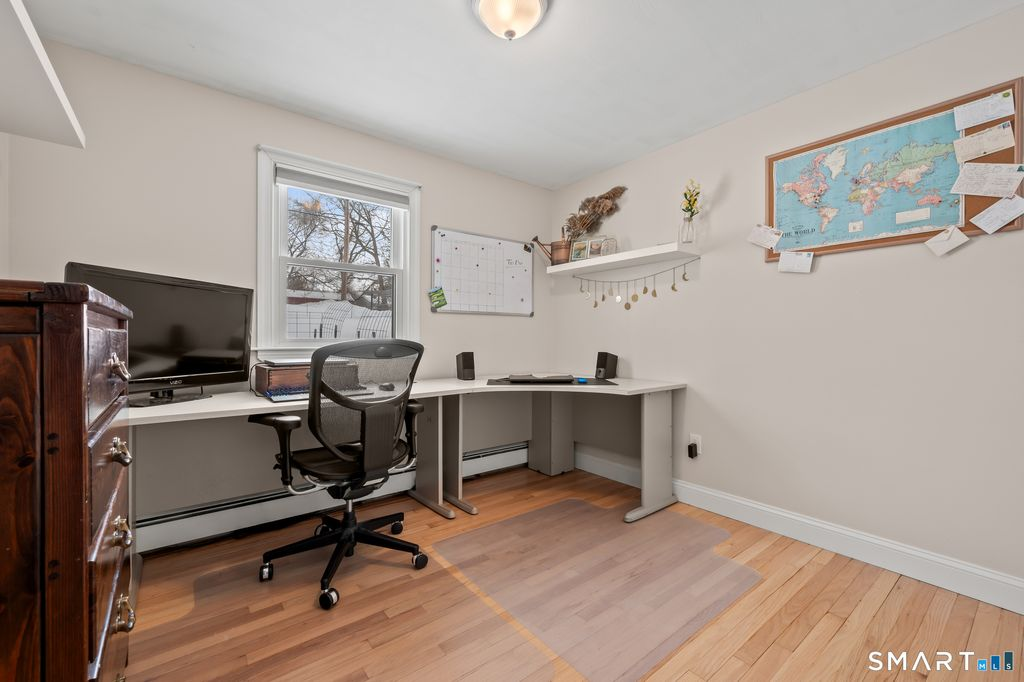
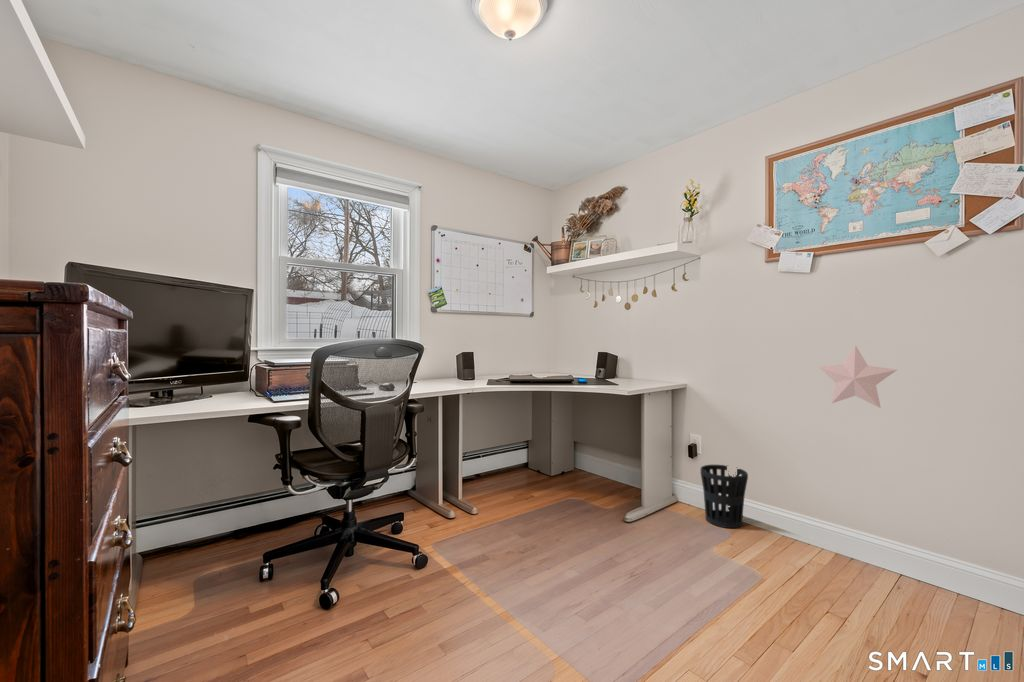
+ wastebasket [700,464,749,529]
+ decorative star [817,344,898,409]
